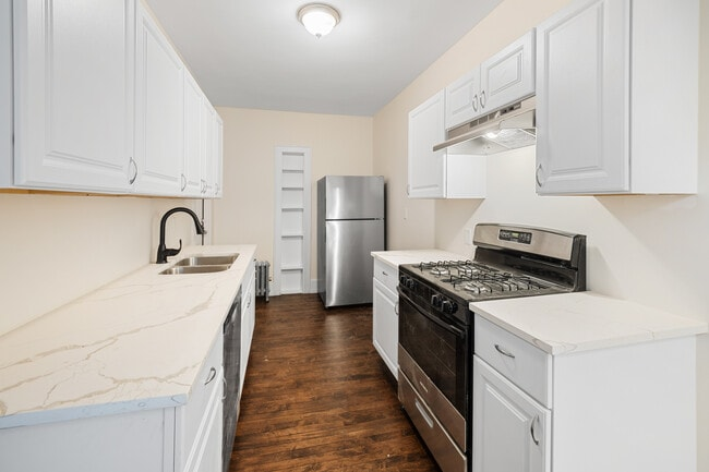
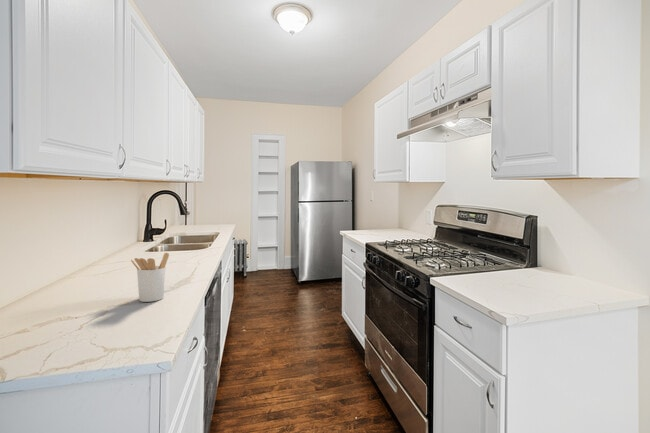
+ utensil holder [130,252,170,303]
